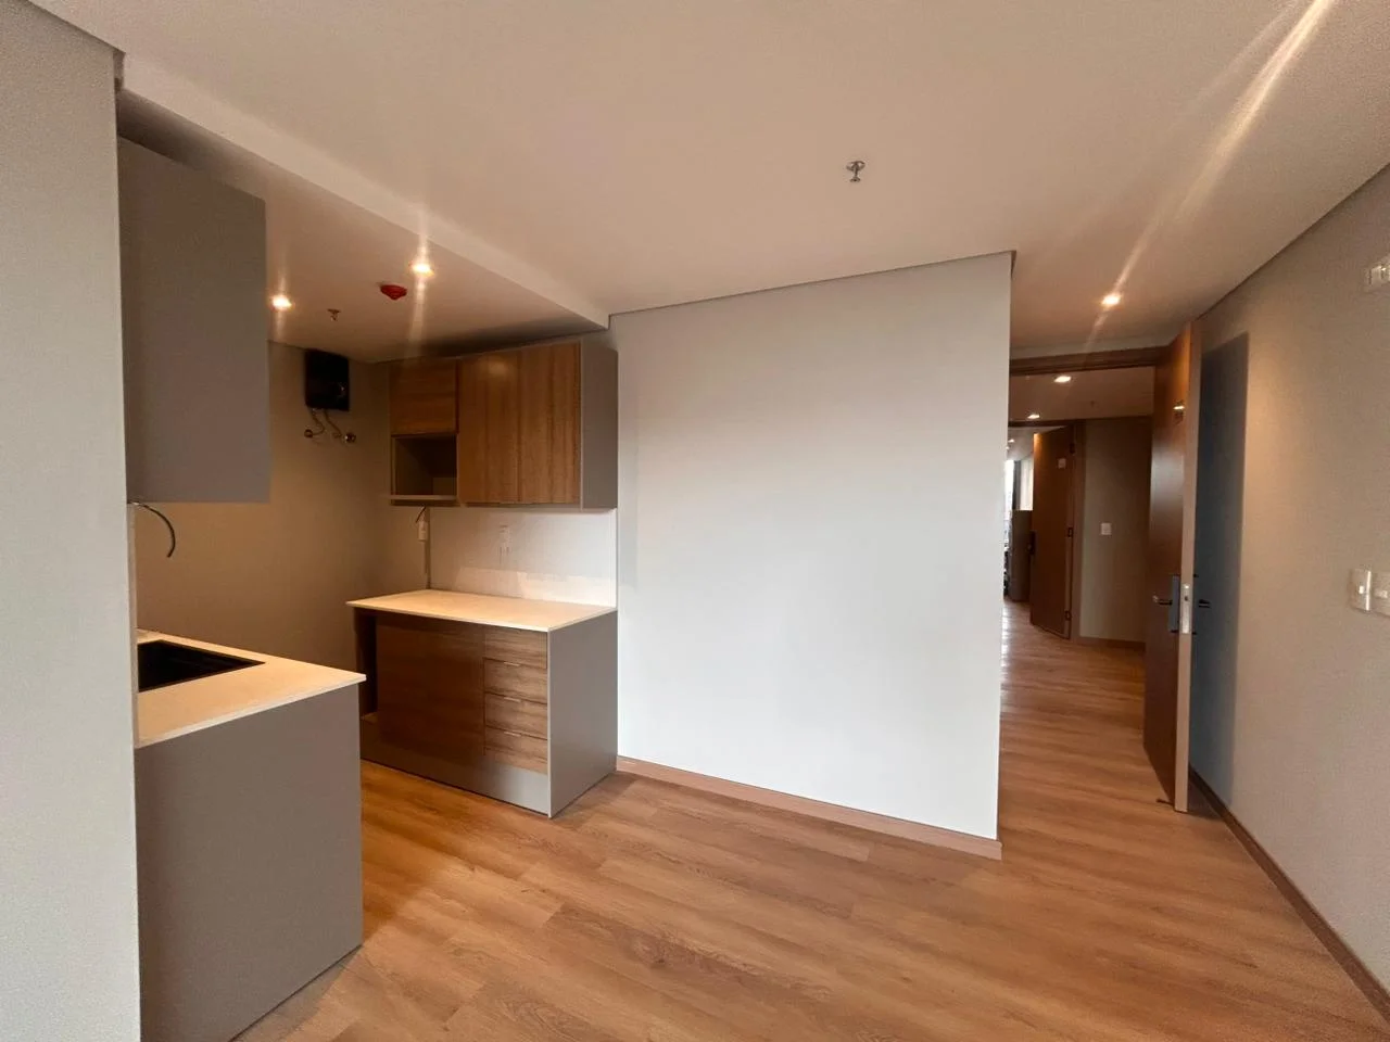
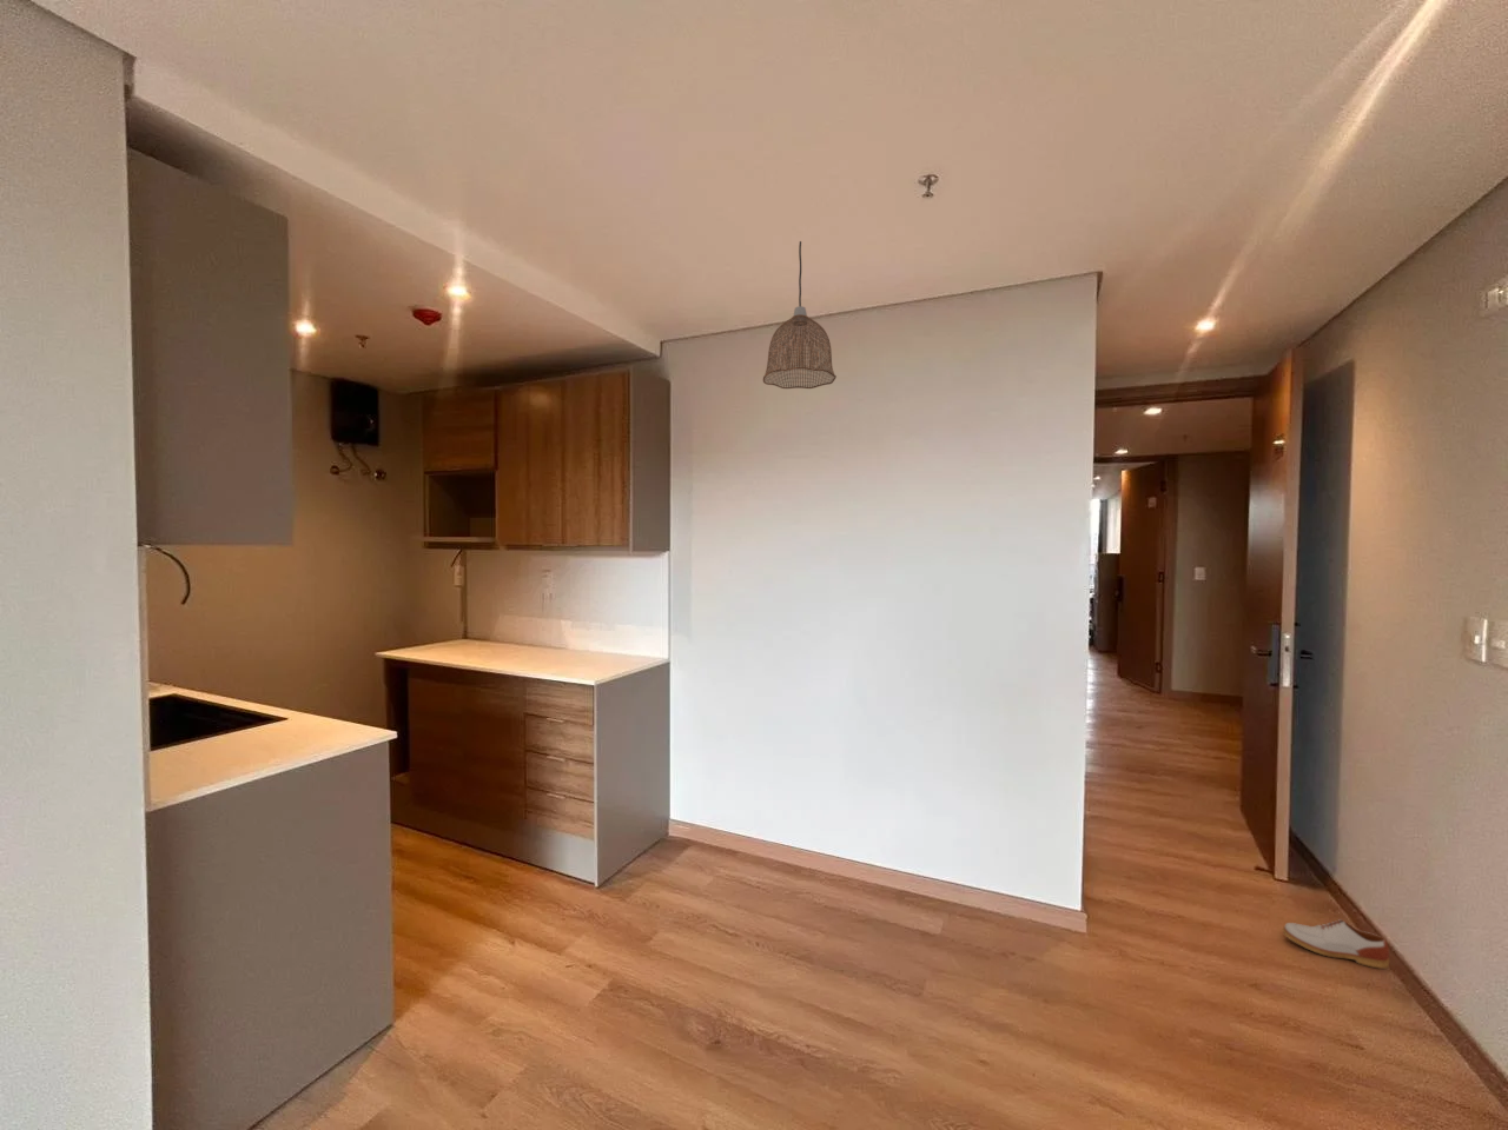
+ shoe [1282,918,1390,970]
+ pendant lamp [762,240,837,389]
